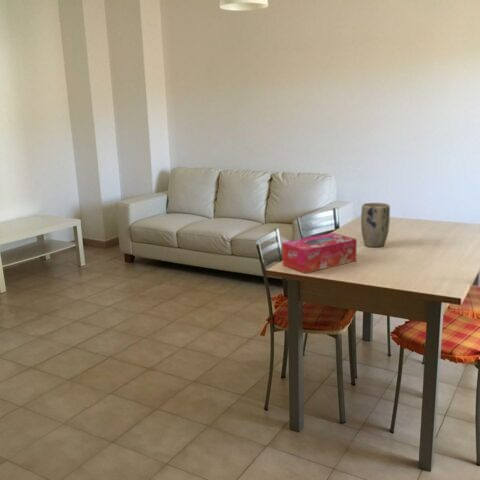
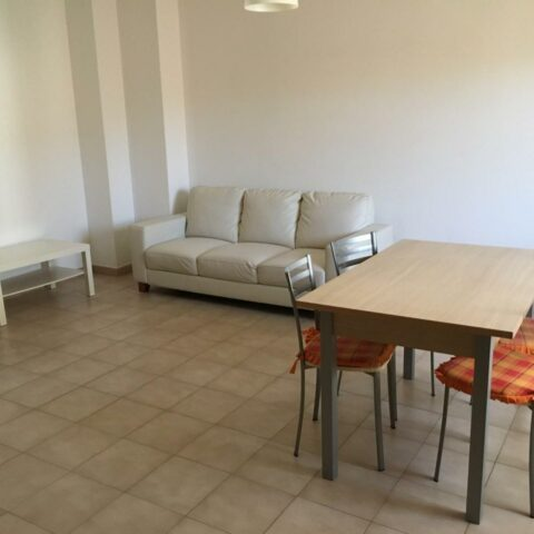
- plant pot [360,202,391,248]
- tissue box [281,232,358,274]
